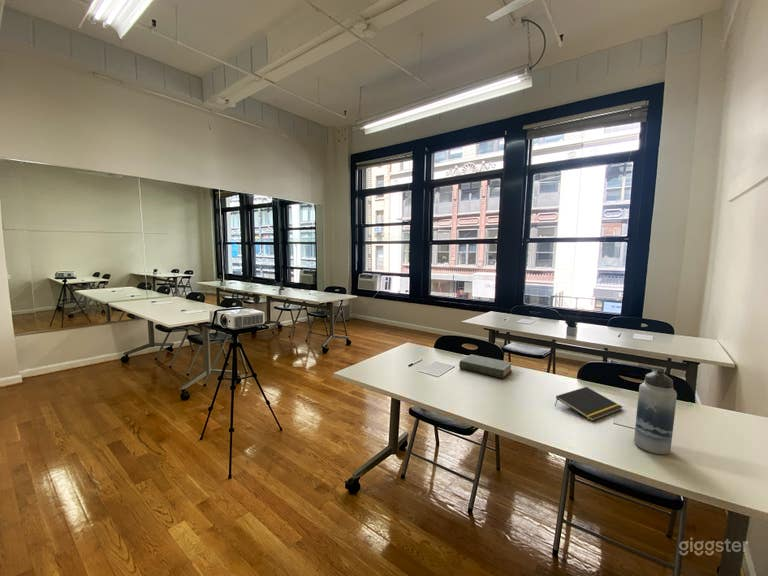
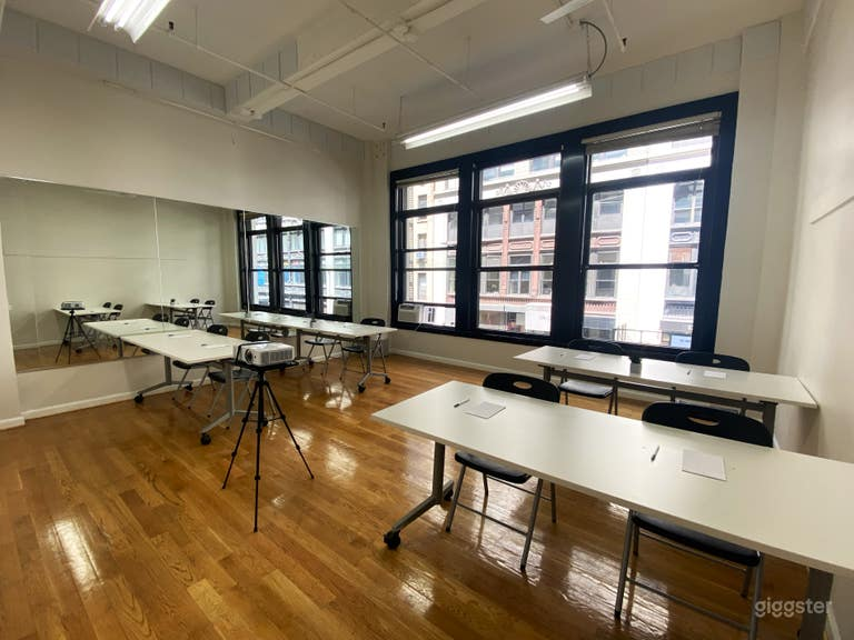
- water bottle [633,368,678,455]
- book [458,353,513,379]
- notepad [554,386,623,422]
